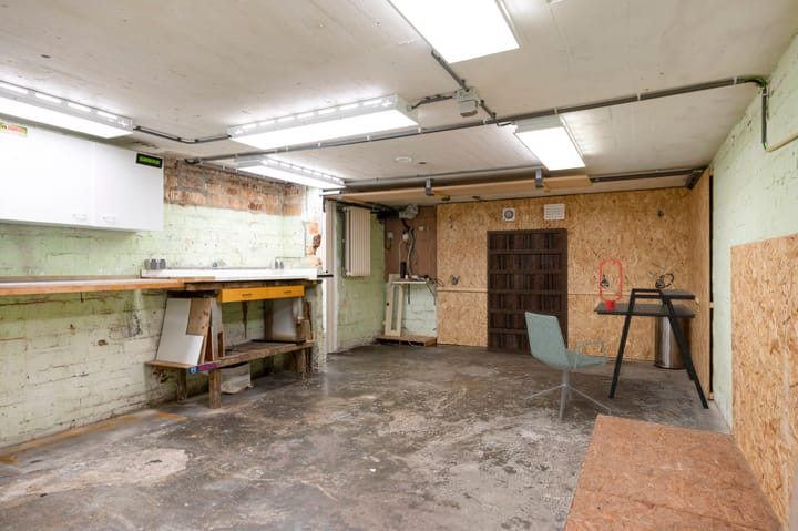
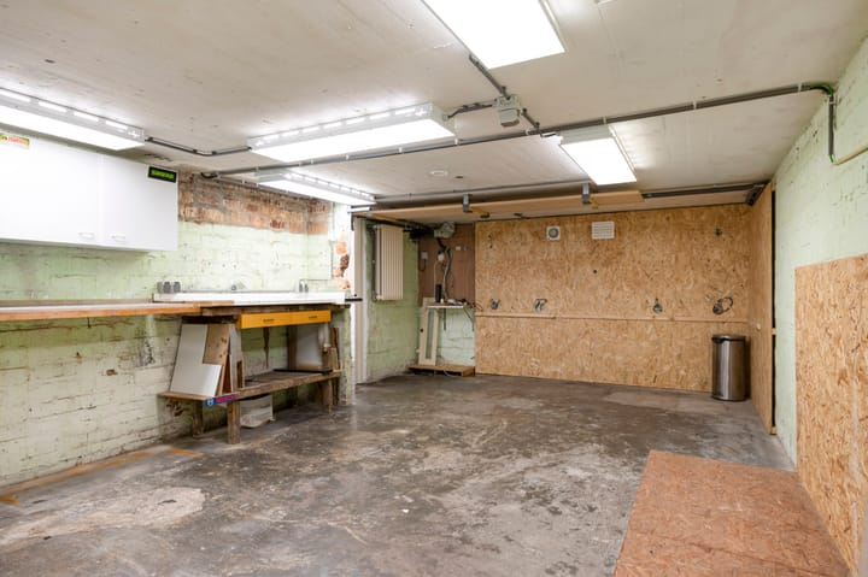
- desk [593,287,710,410]
- office chair [523,312,613,425]
- bookcase [485,227,570,356]
- table lamp [598,258,623,309]
